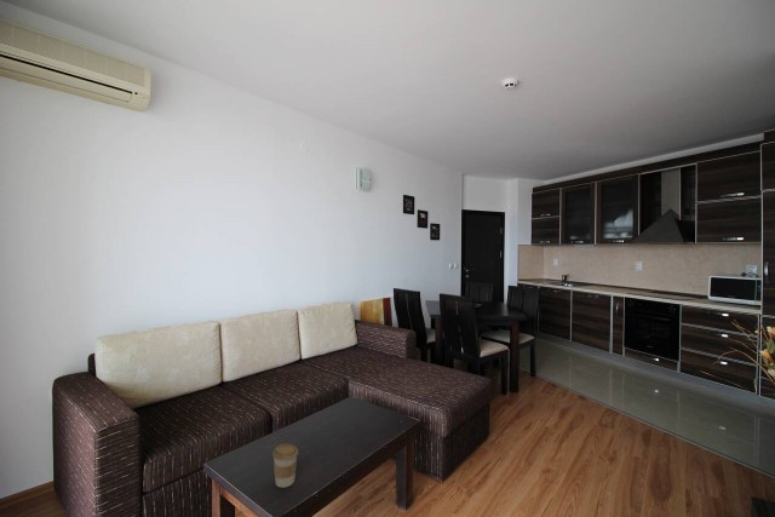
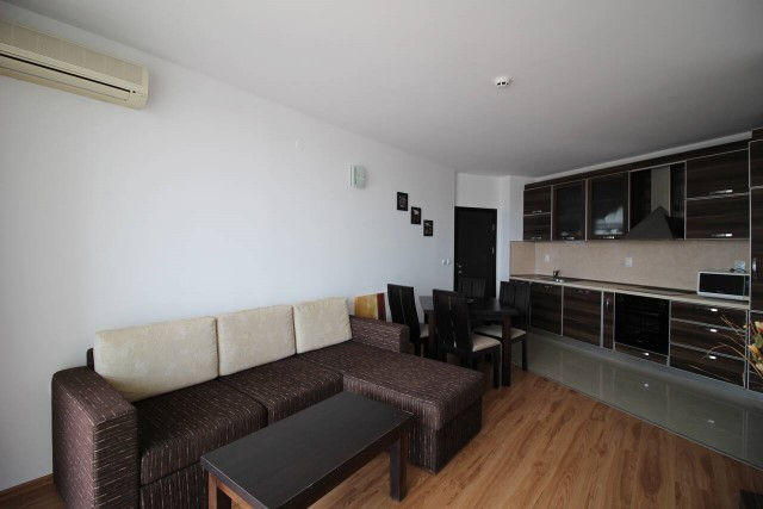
- coffee cup [271,443,299,489]
